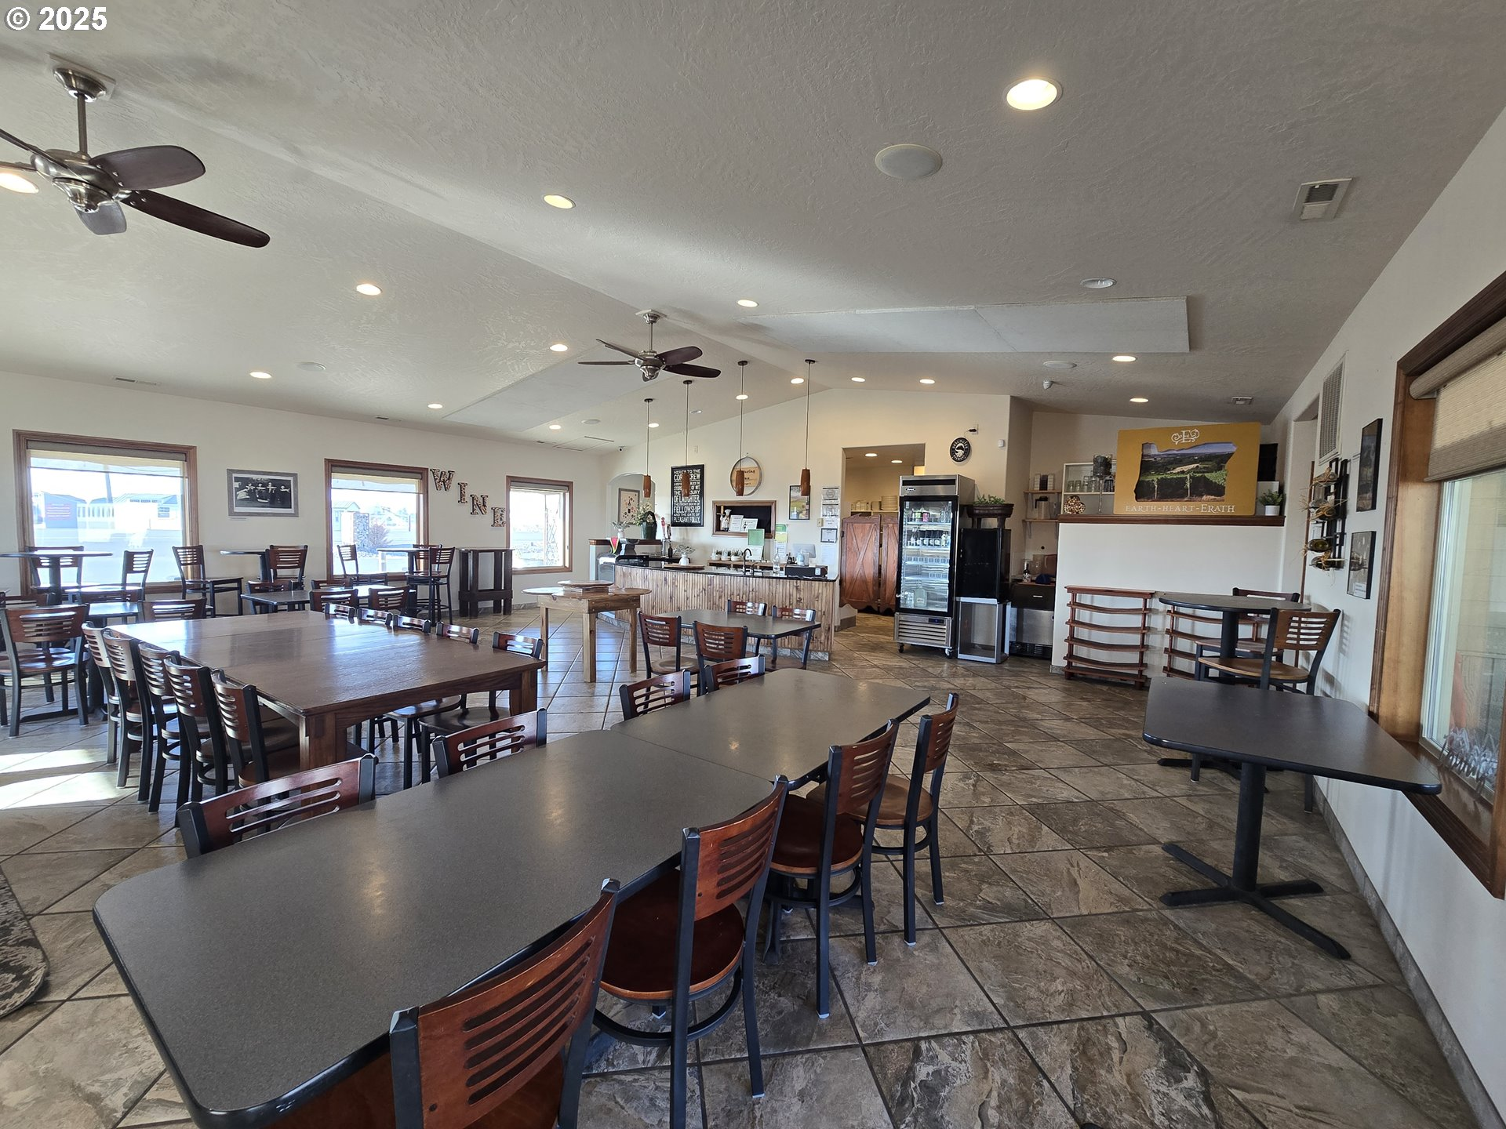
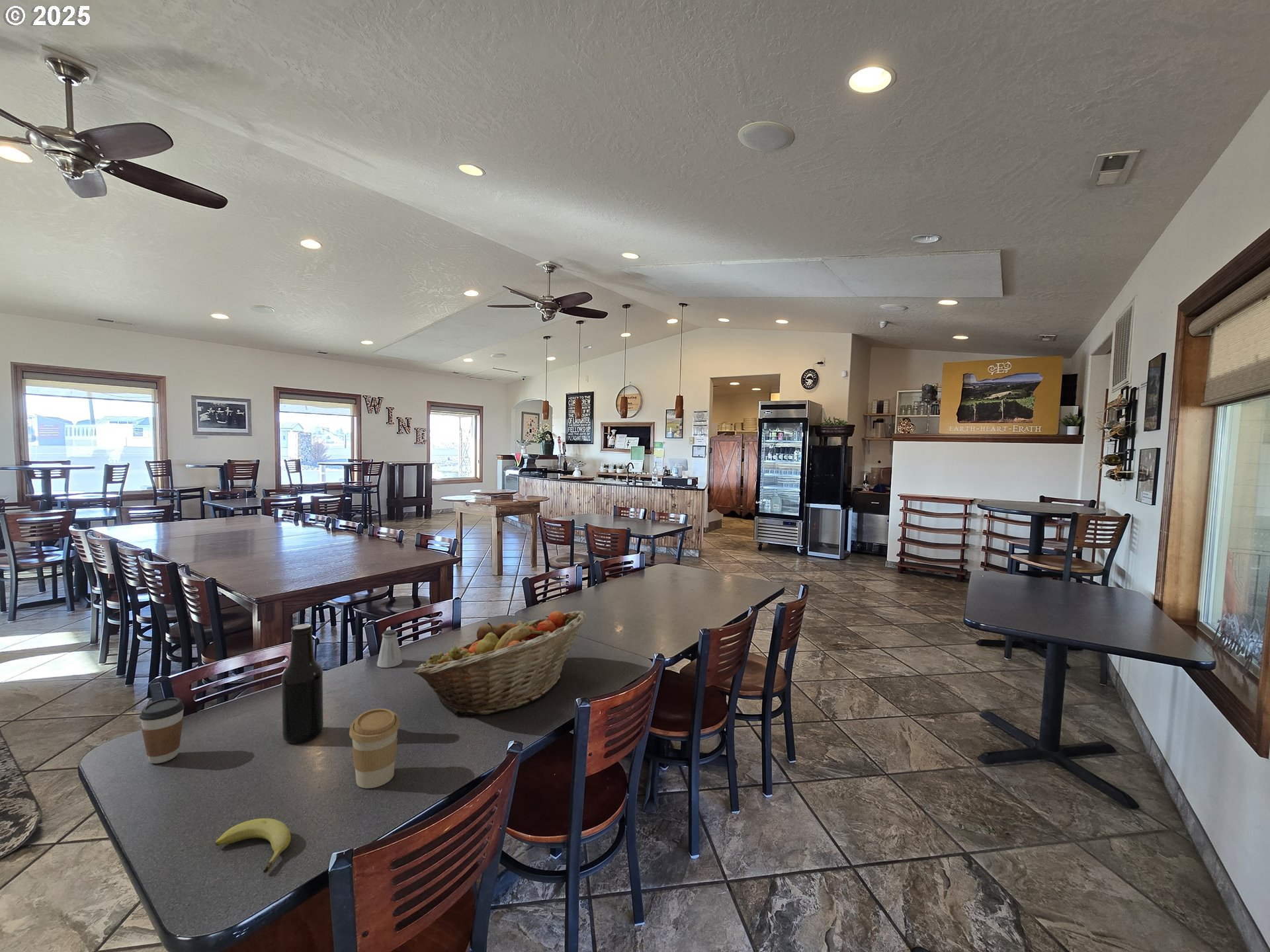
+ coffee cup [139,697,185,764]
+ fruit basket [413,610,587,716]
+ fruit [214,818,292,873]
+ beer bottle [280,623,324,744]
+ saltshaker [376,629,403,668]
+ coffee cup [349,708,401,789]
